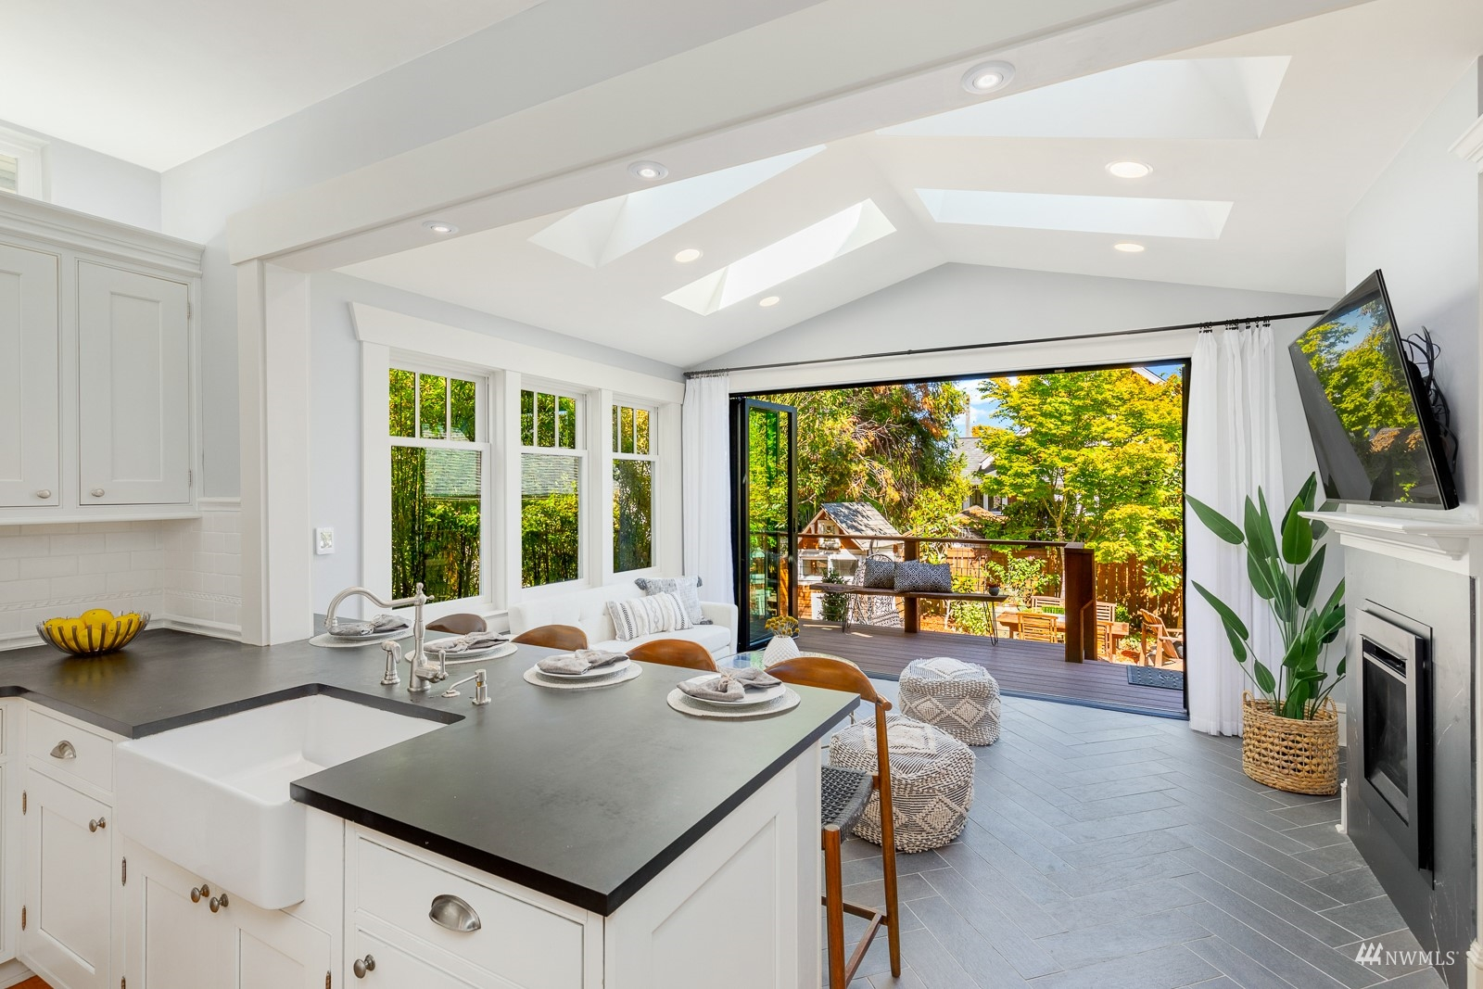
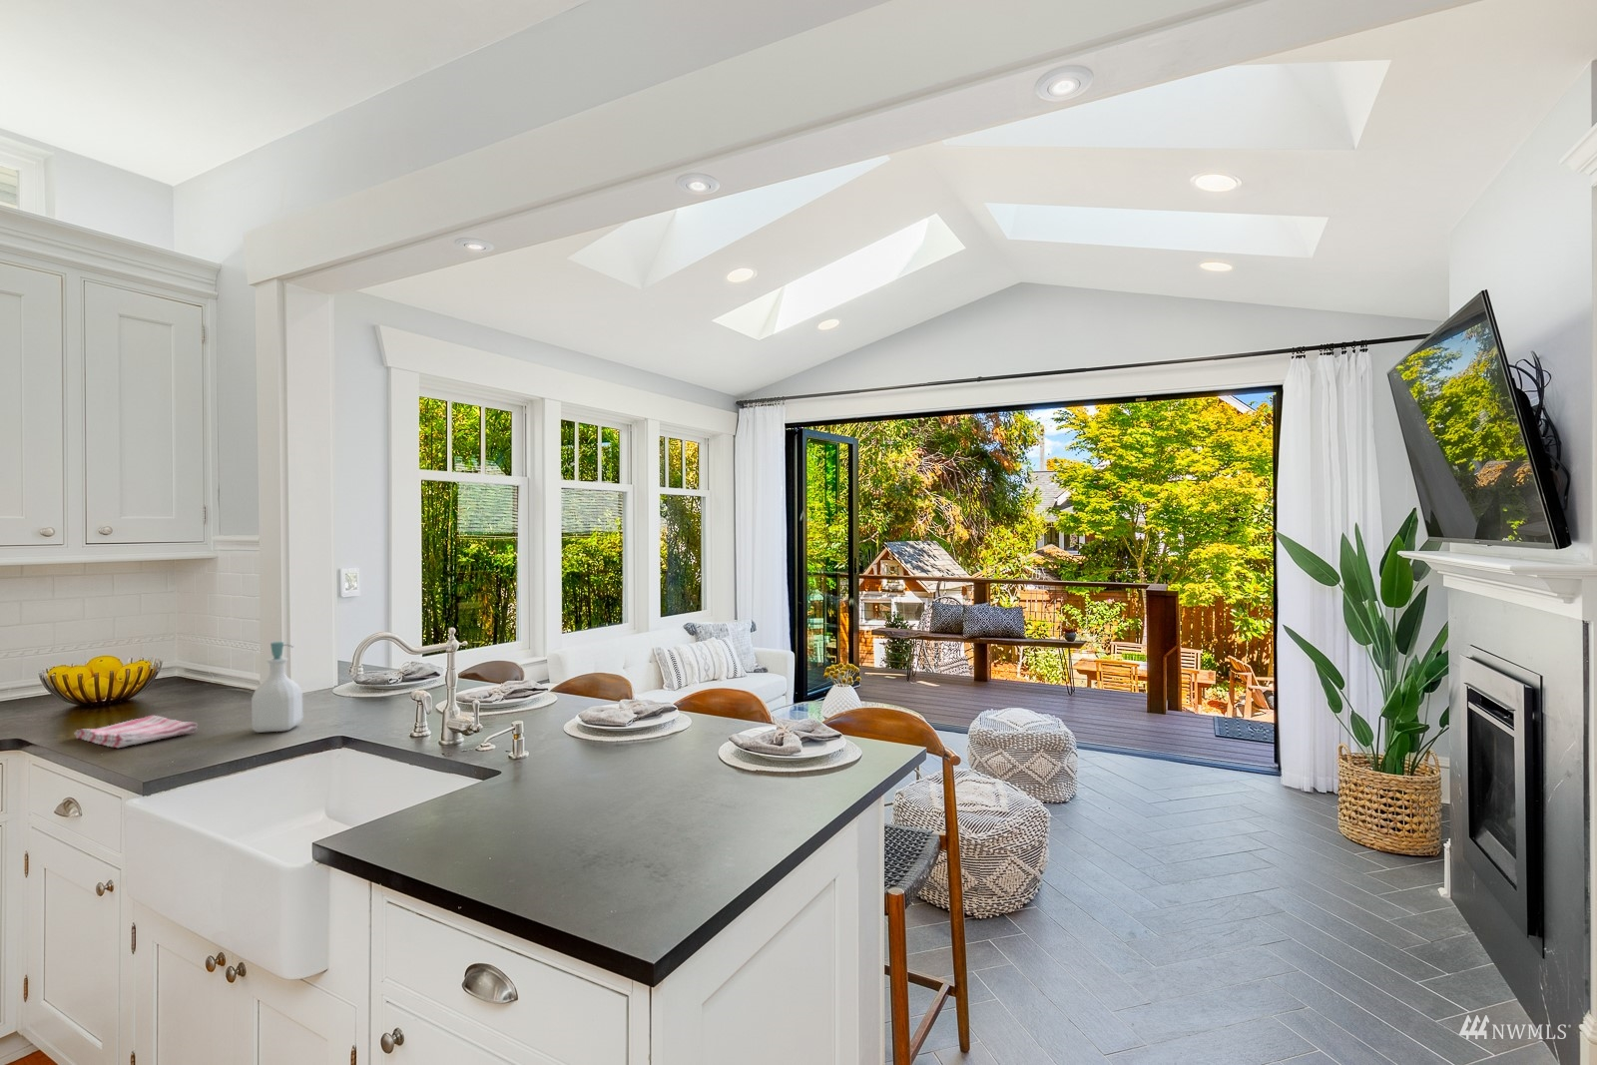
+ dish towel [74,714,198,749]
+ soap bottle [251,641,303,733]
